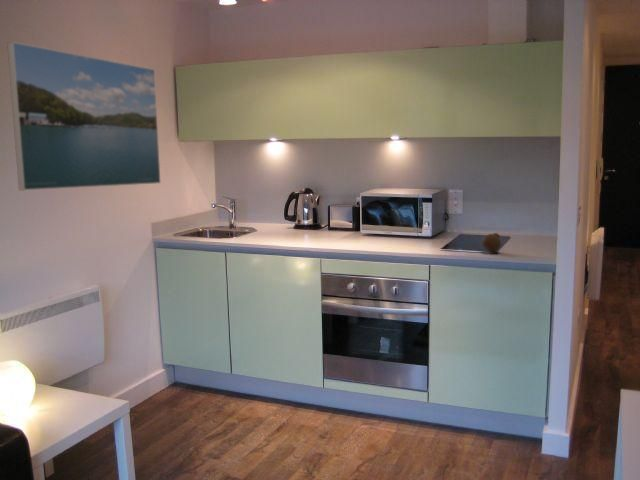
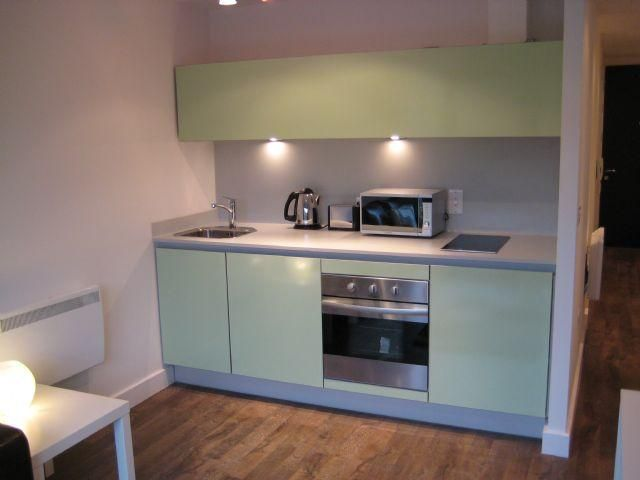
- fruit [481,232,502,253]
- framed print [6,41,162,191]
